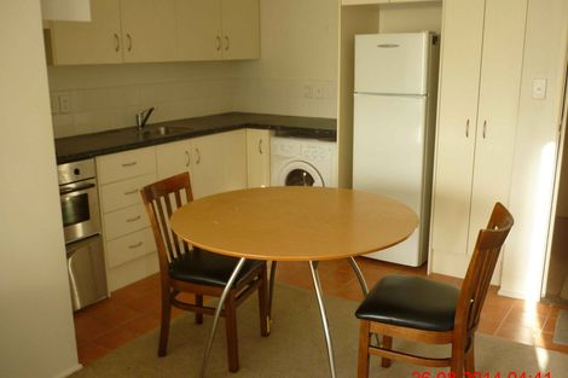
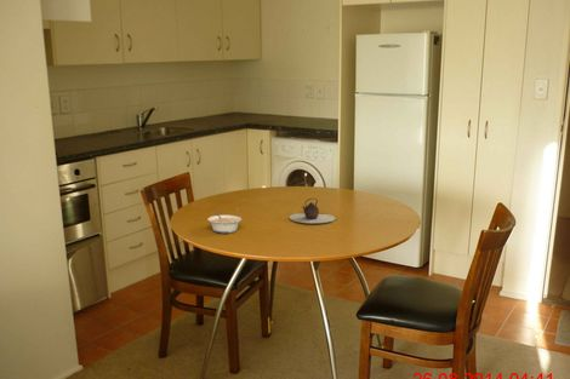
+ teapot [289,197,336,224]
+ legume [206,211,243,235]
